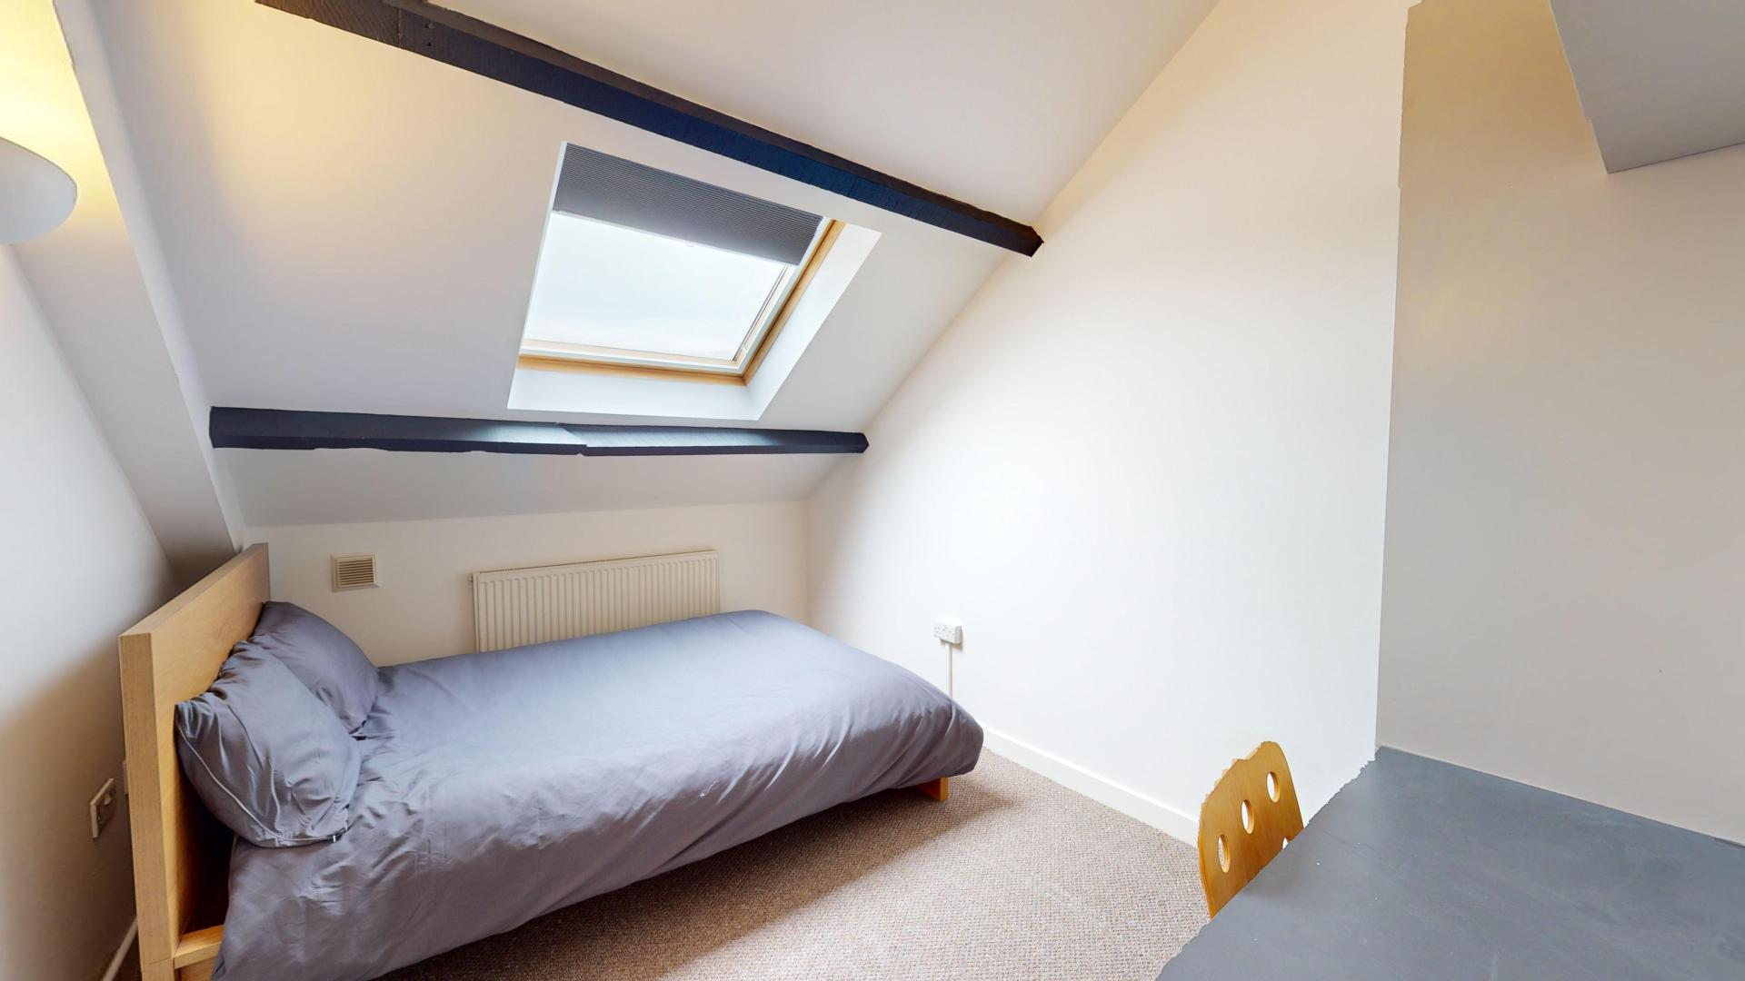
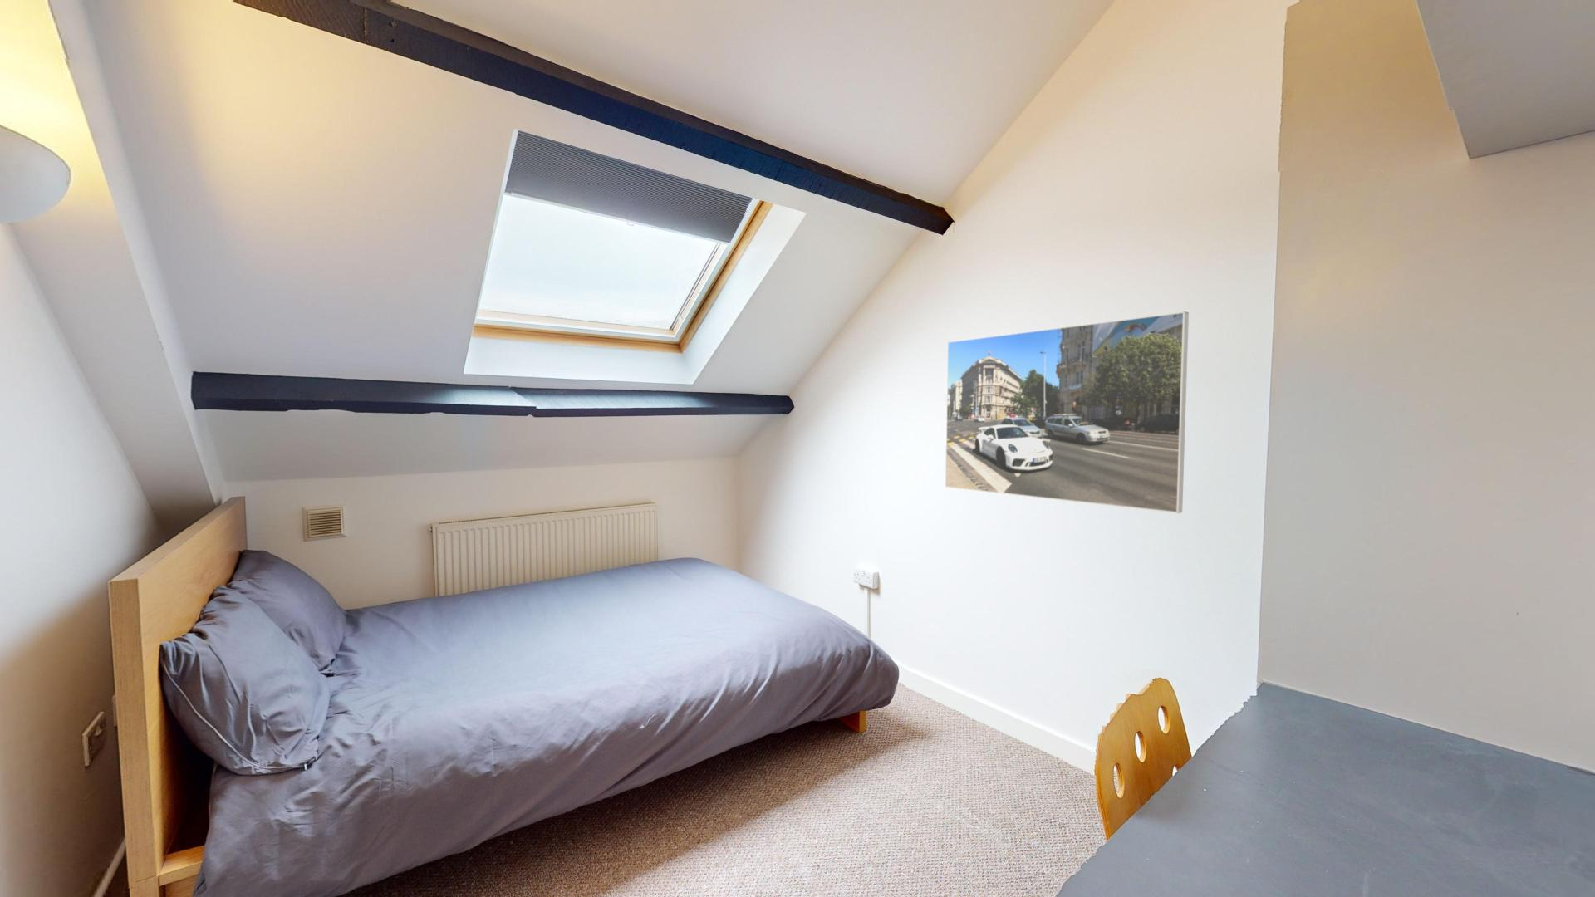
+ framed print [944,311,1190,514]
